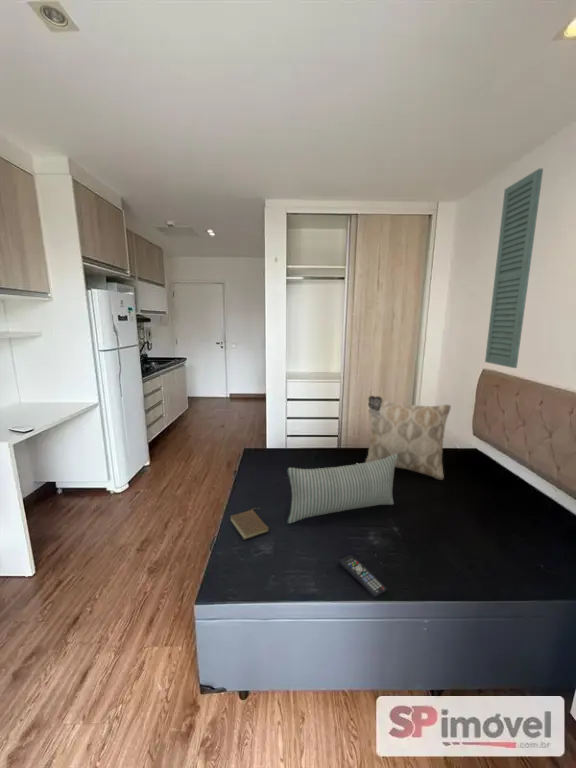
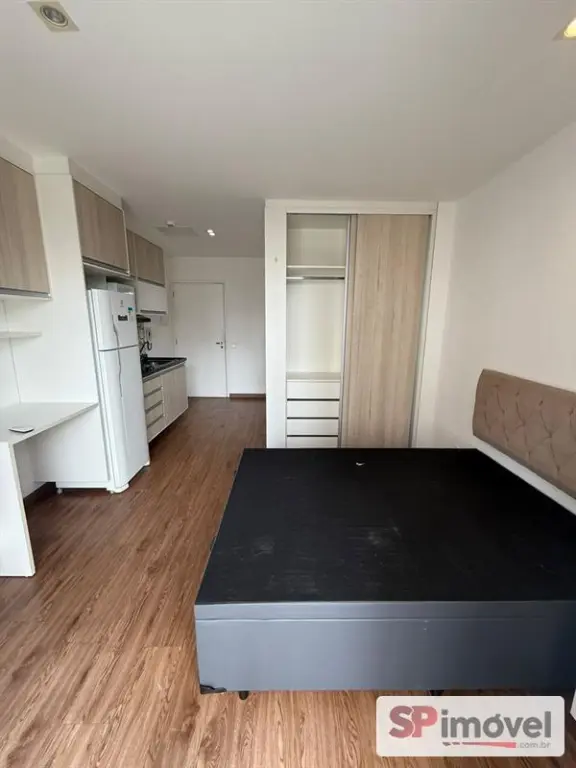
- wall art [484,168,544,369]
- decorative pillow [365,395,452,481]
- pillow [286,454,398,524]
- remote control [337,554,388,598]
- book [230,507,270,541]
